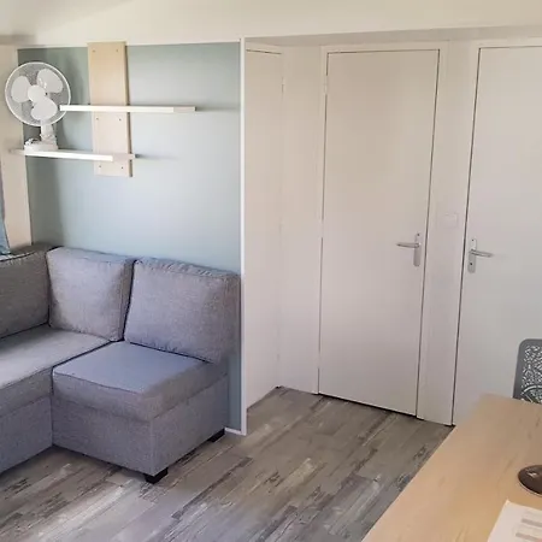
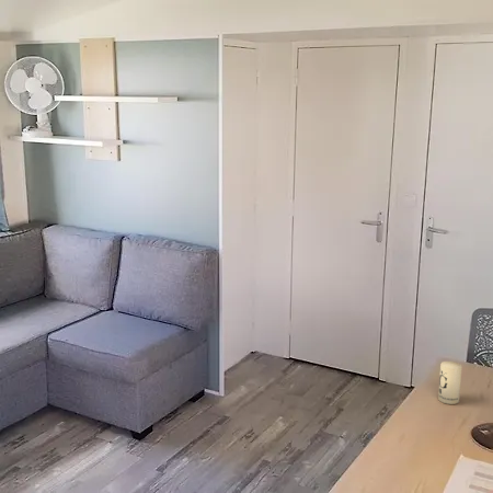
+ candle [437,360,463,405]
